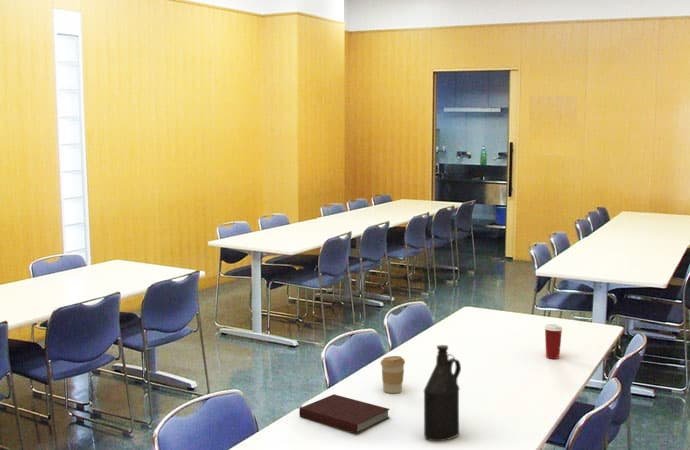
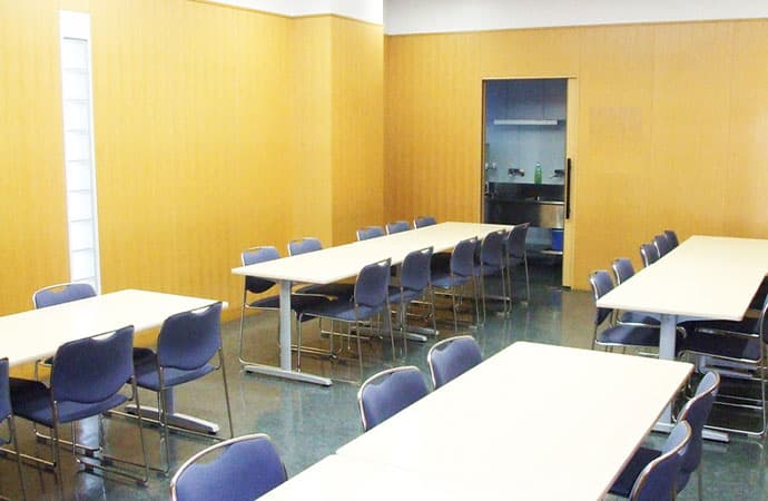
- notebook [298,393,391,434]
- paper cup [543,323,564,360]
- bottle [423,344,462,442]
- coffee cup [380,355,406,394]
